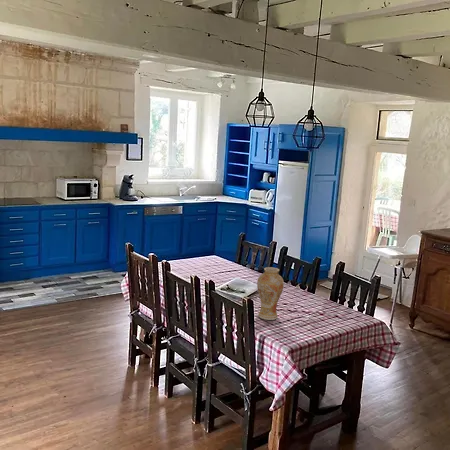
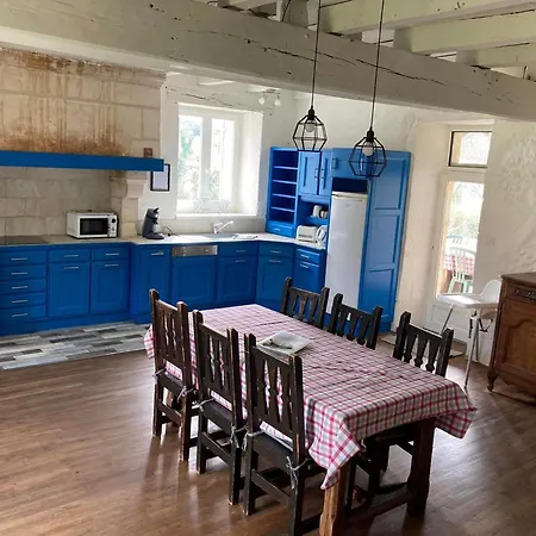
- vase [256,266,285,321]
